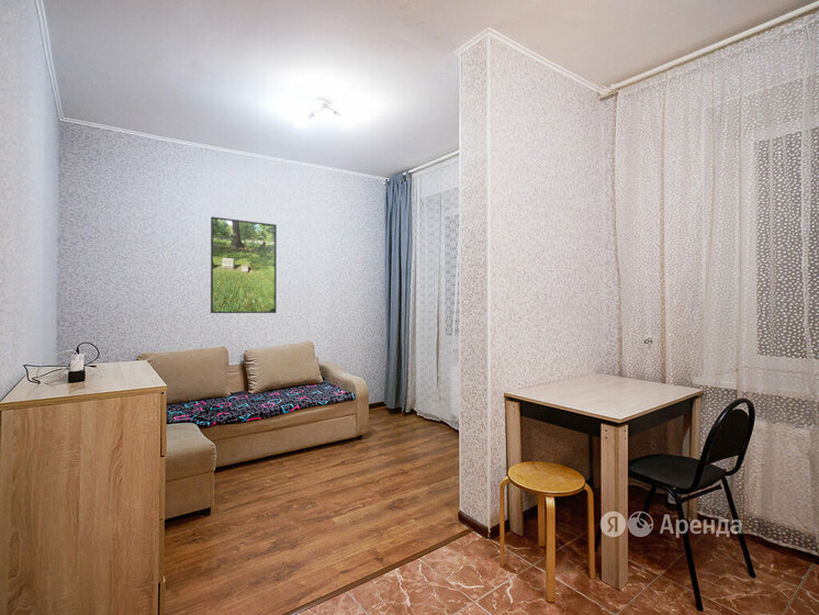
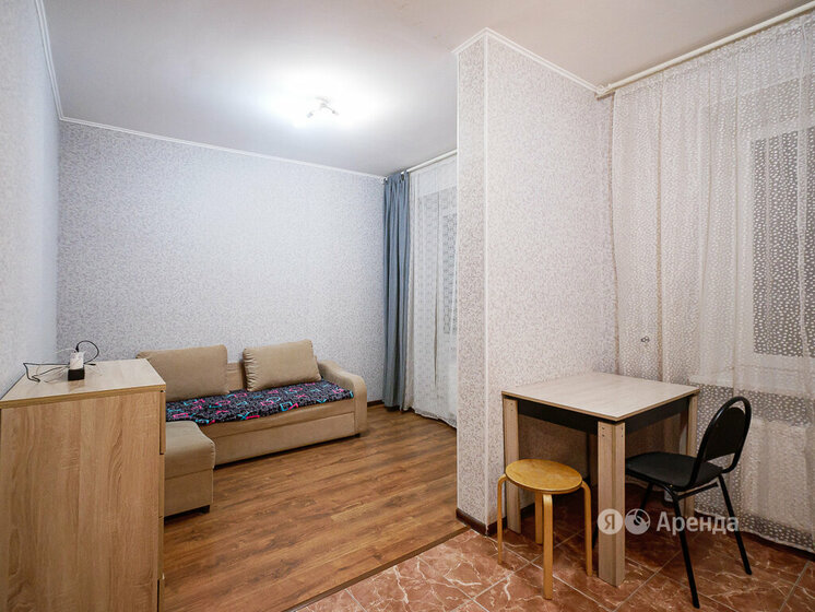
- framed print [210,215,278,314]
